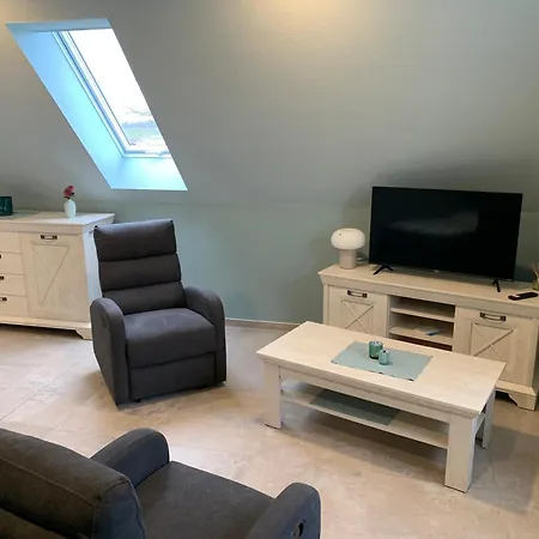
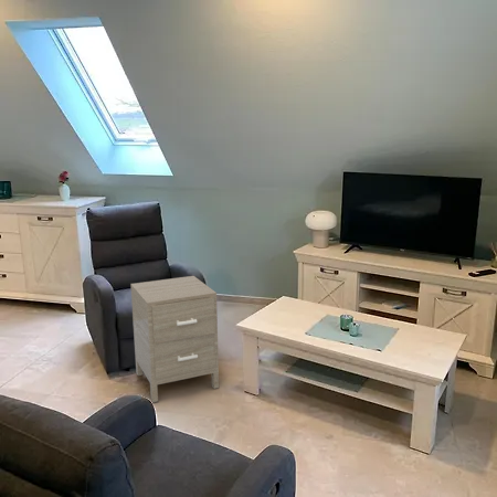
+ nightstand [129,275,220,403]
